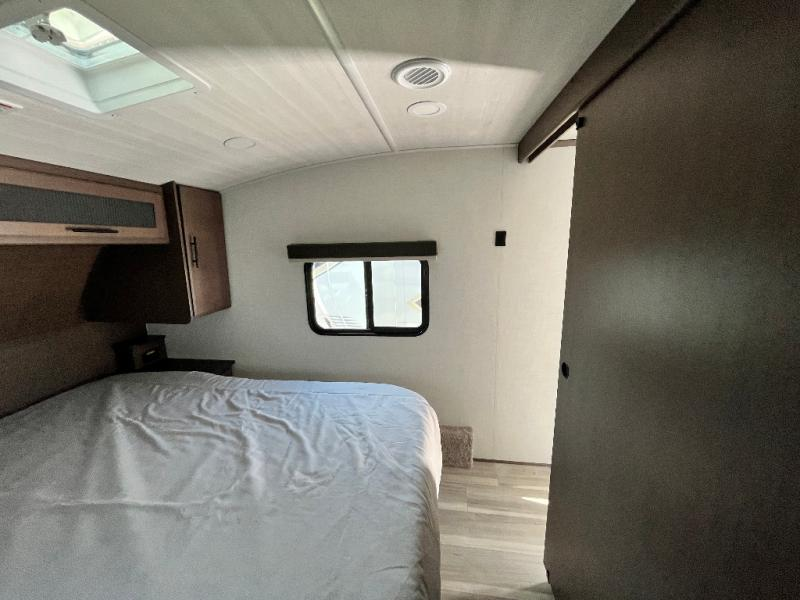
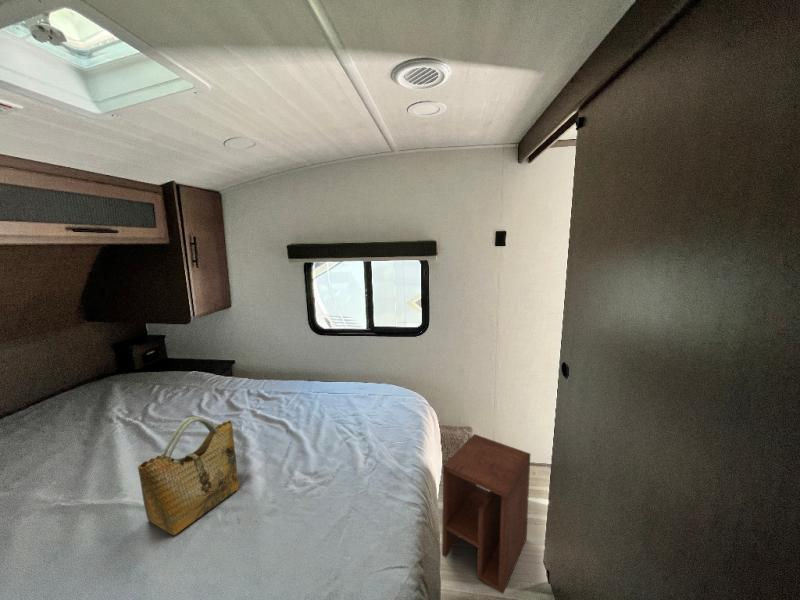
+ side table [441,433,531,595]
+ grocery bag [137,416,240,536]
